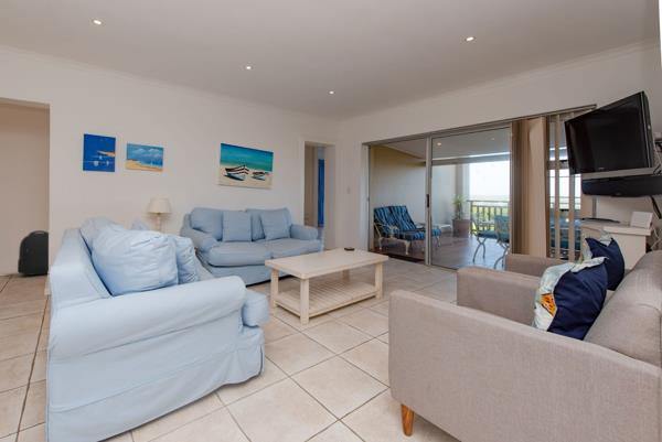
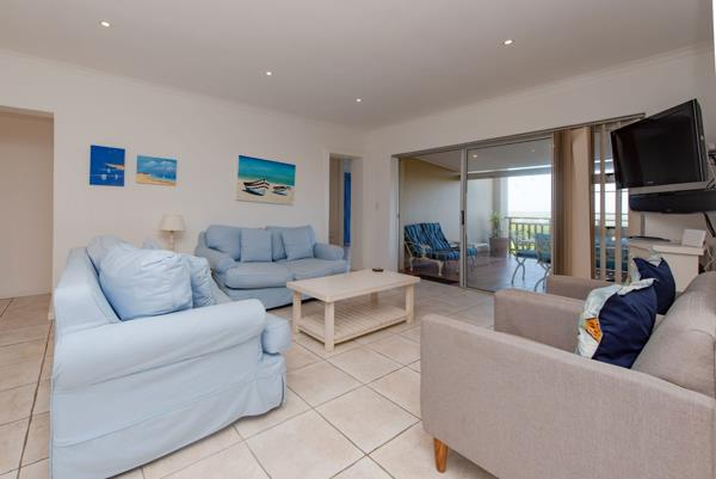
- backpack [17,229,50,277]
